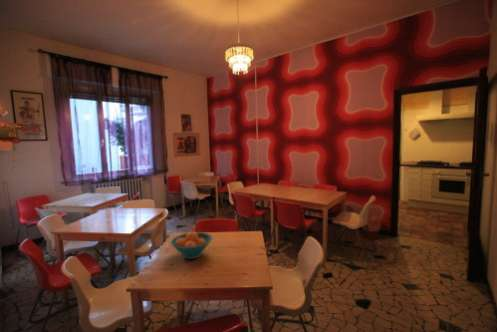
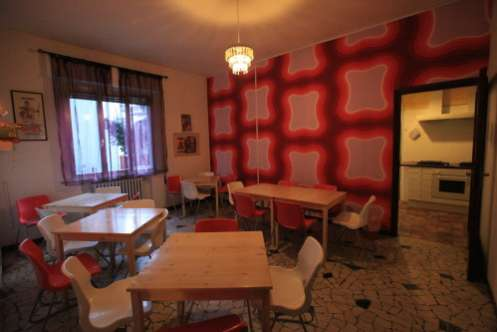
- fruit bowl [169,231,213,260]
